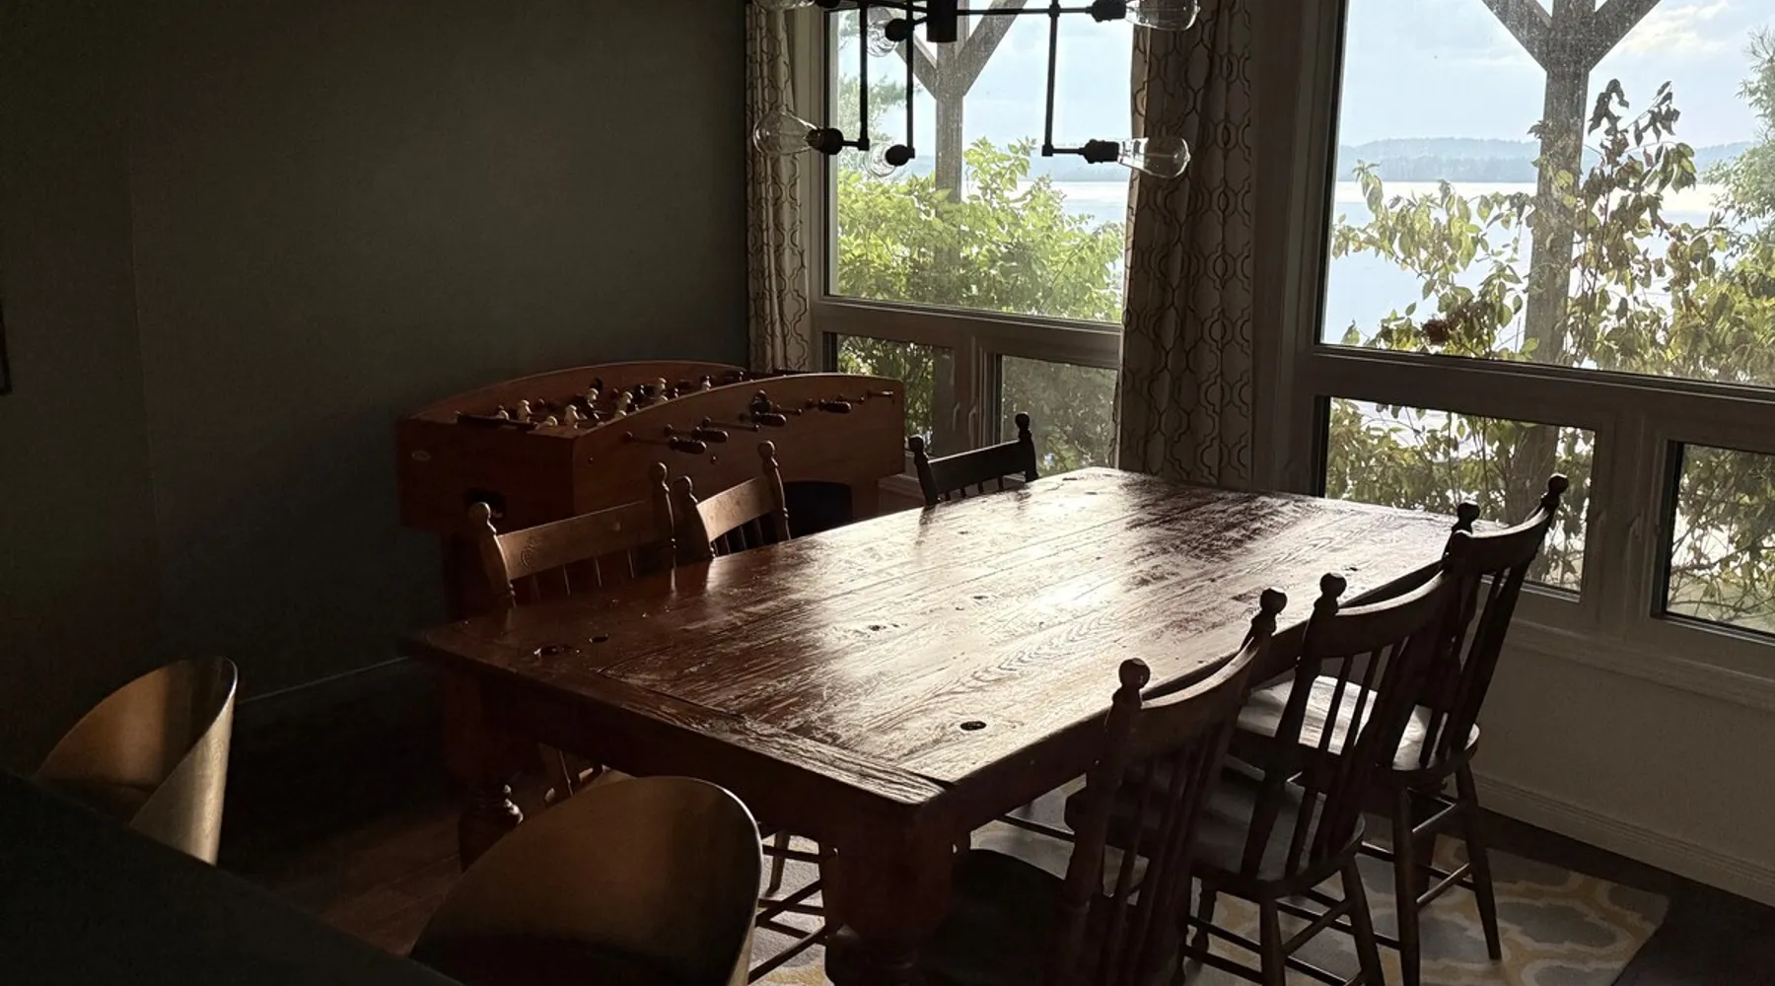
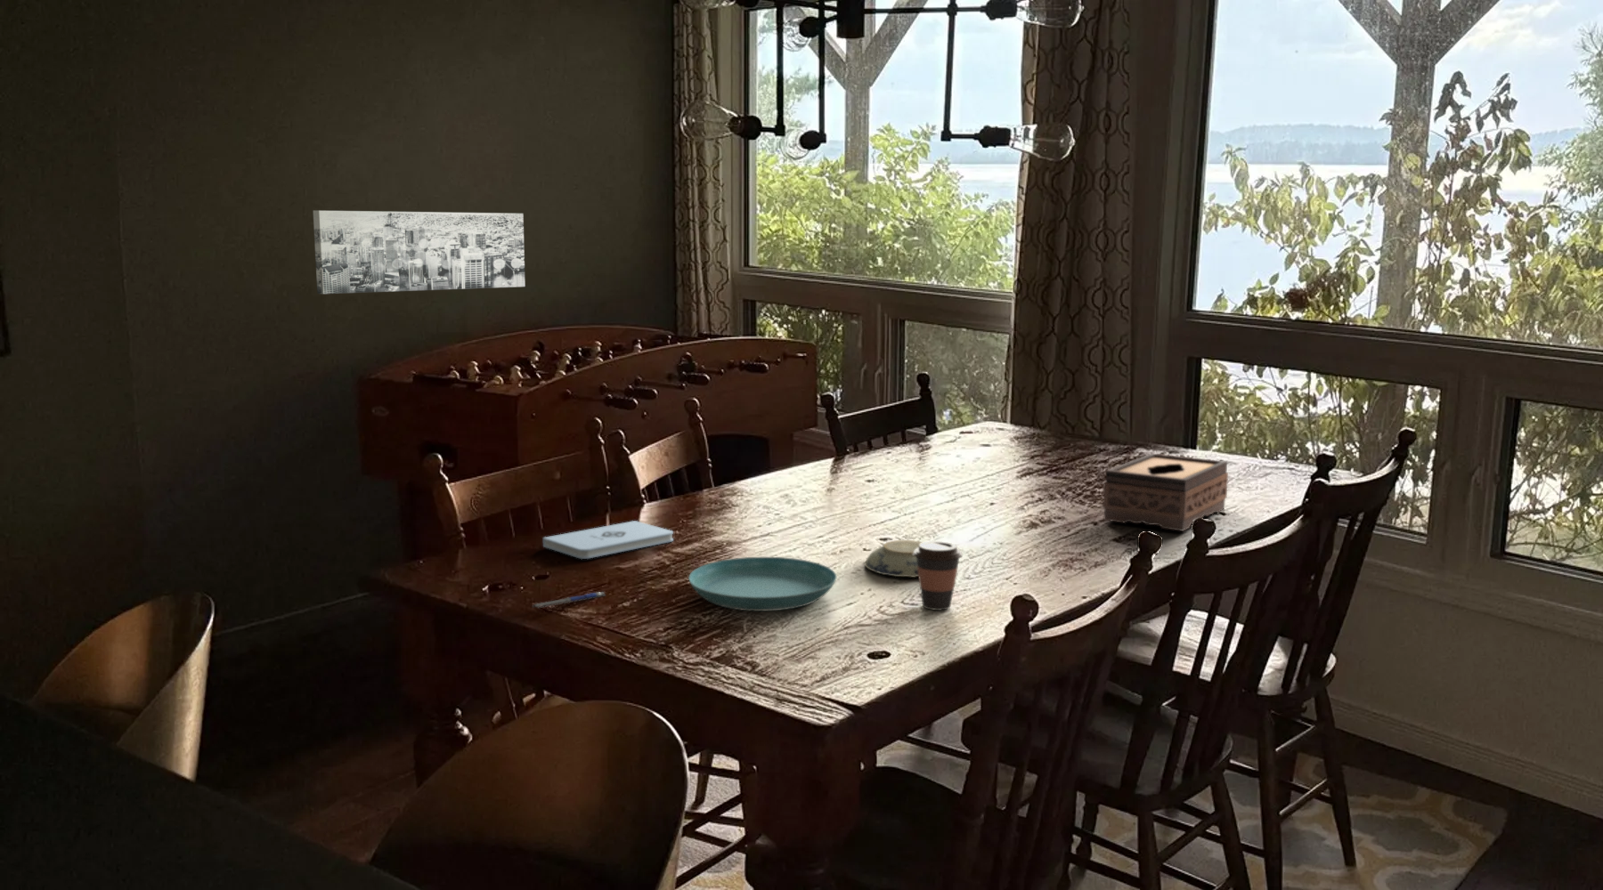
+ saucer [687,557,838,612]
+ tissue box [1102,452,1229,533]
+ coffee cup [913,540,964,612]
+ decorative bowl [864,539,923,579]
+ pen [531,591,605,608]
+ wall art [312,209,526,295]
+ notepad [543,520,674,560]
